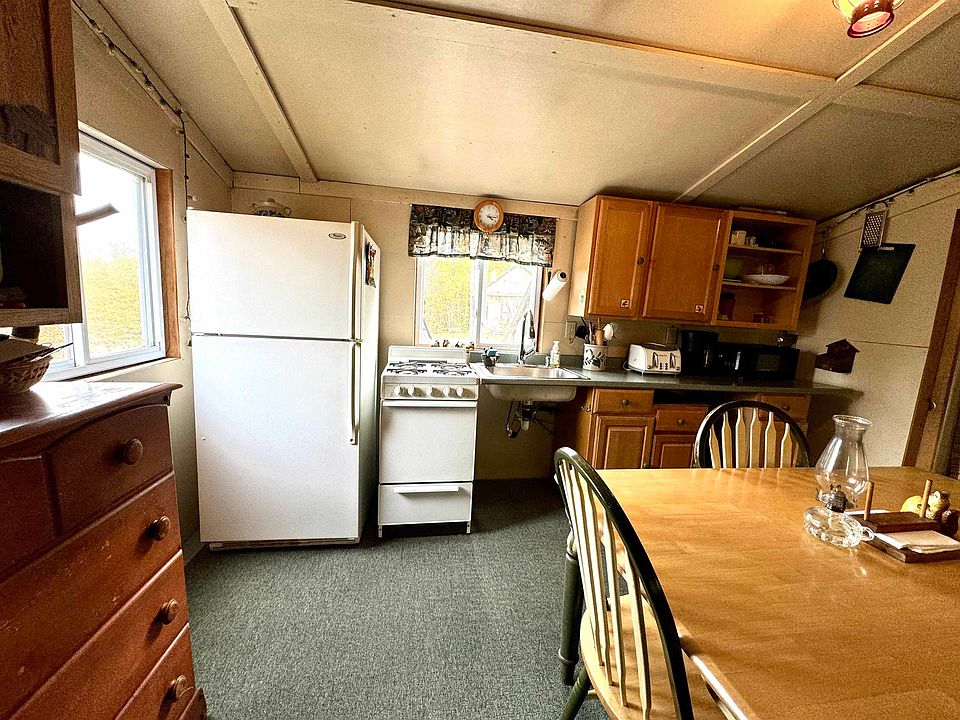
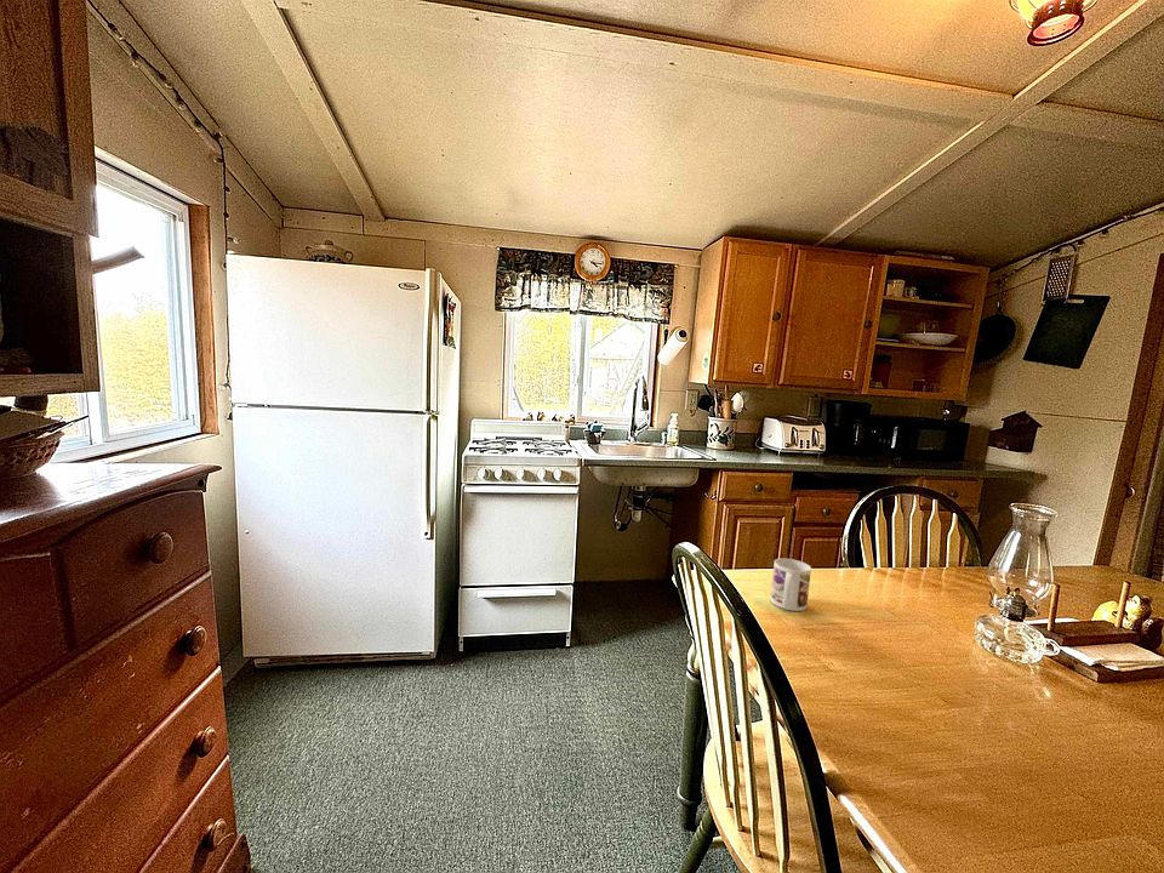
+ mug [769,558,812,612]
